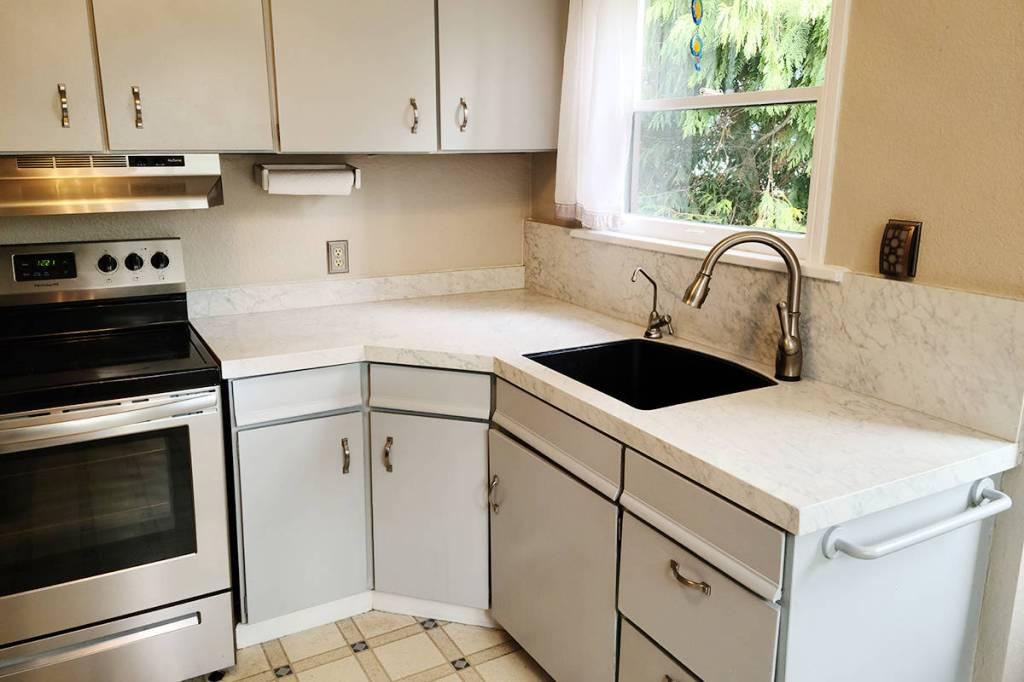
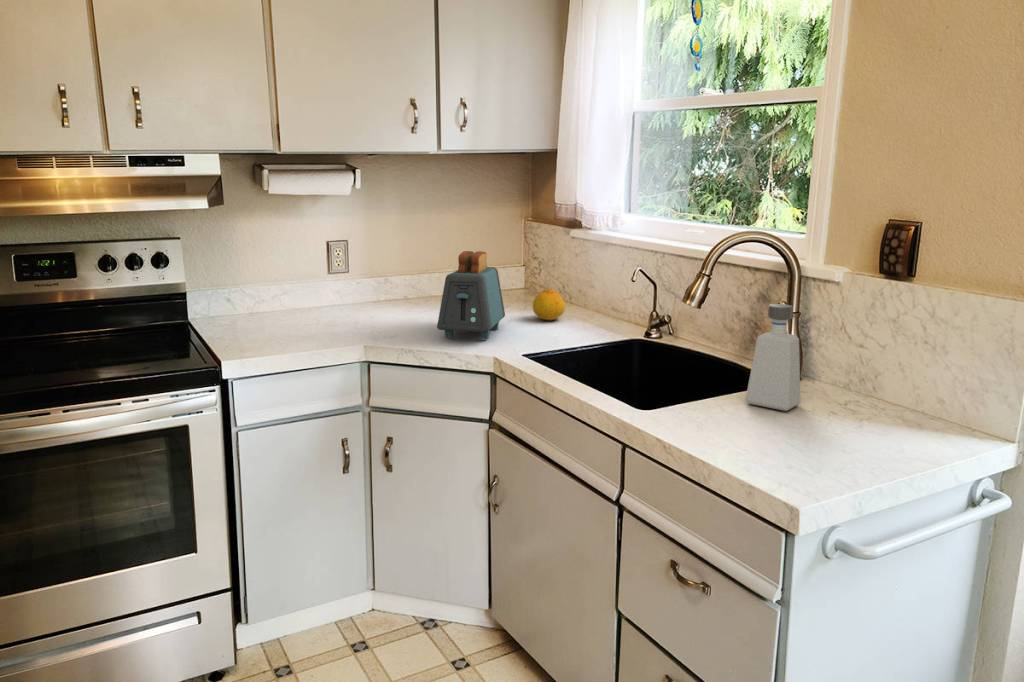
+ toaster [436,250,506,340]
+ fruit [532,288,566,321]
+ soap dispenser [745,303,801,412]
